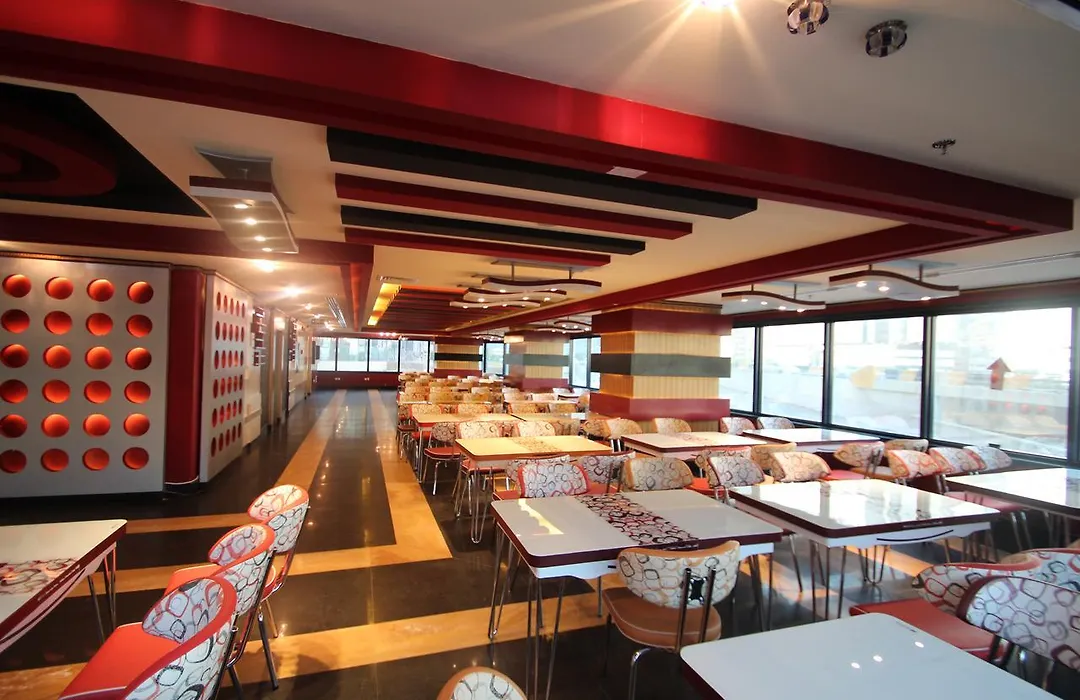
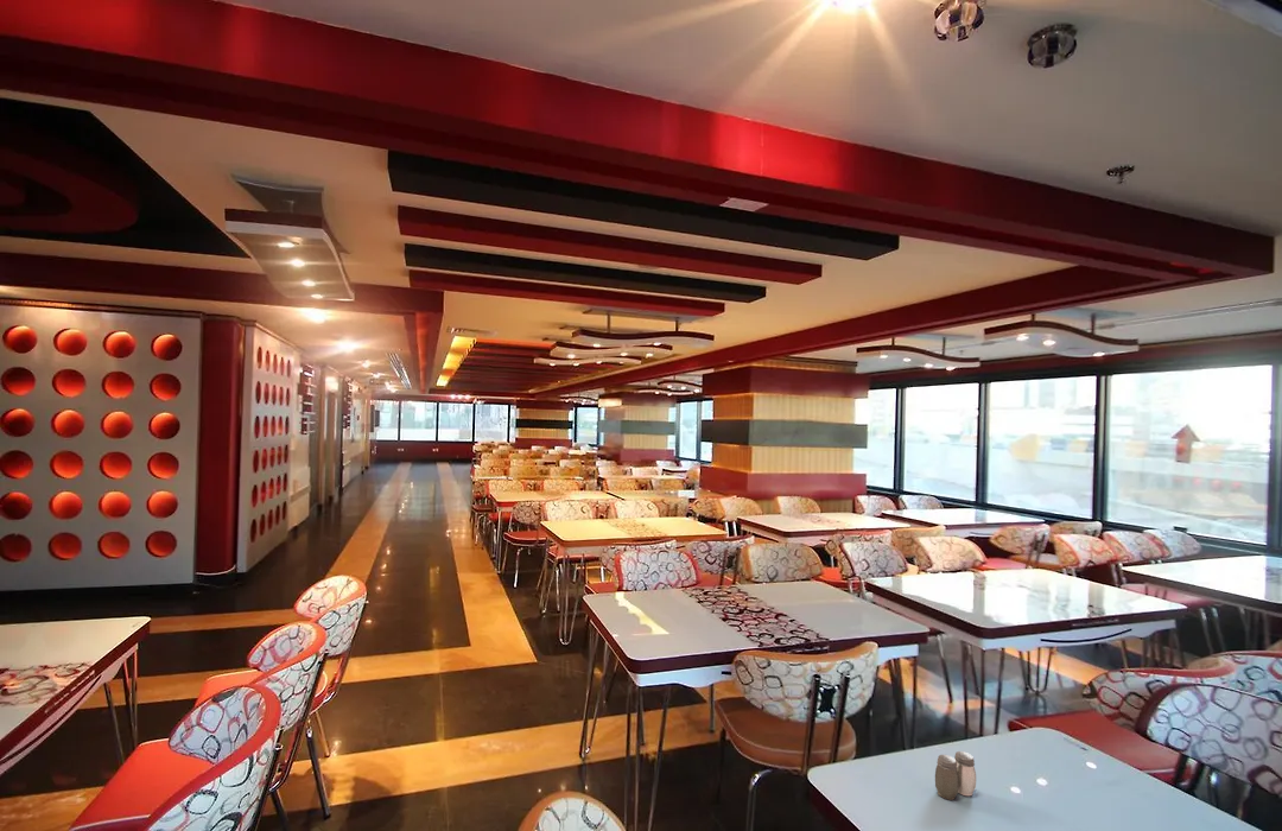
+ salt and pepper shaker [934,750,977,801]
